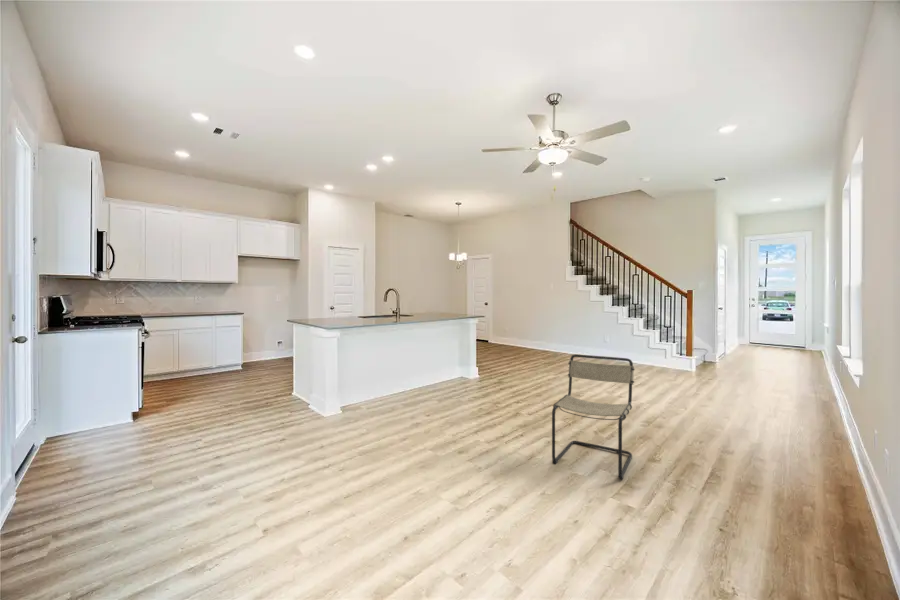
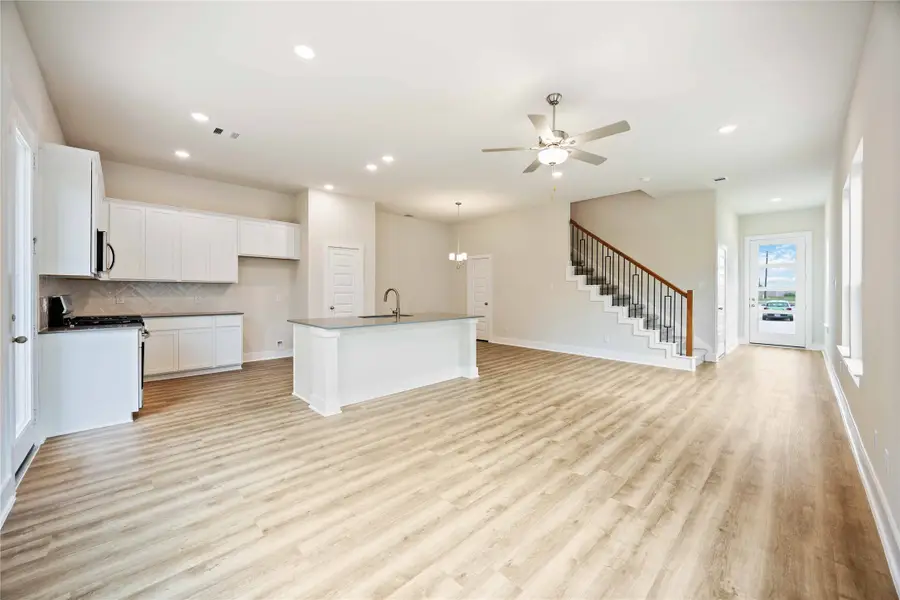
- chair [551,353,636,481]
